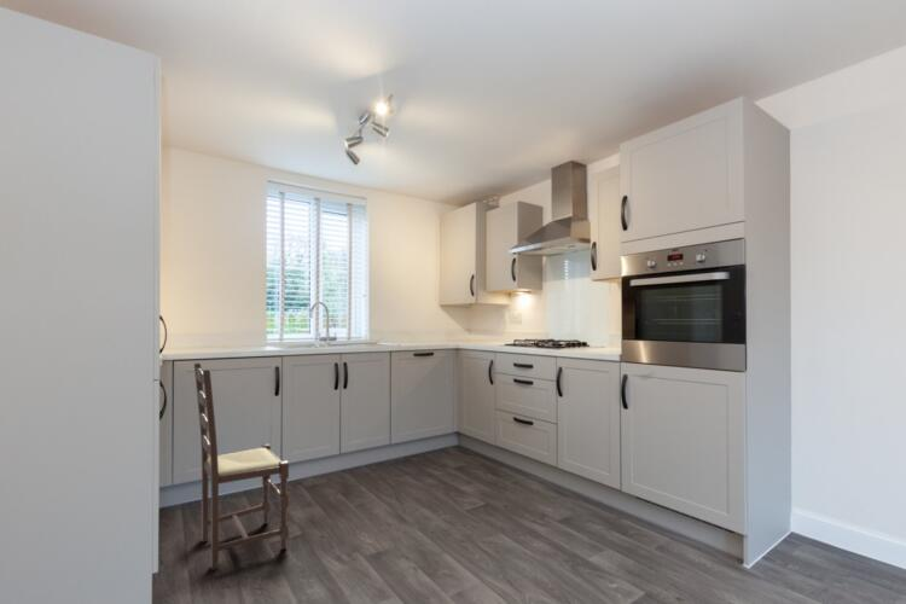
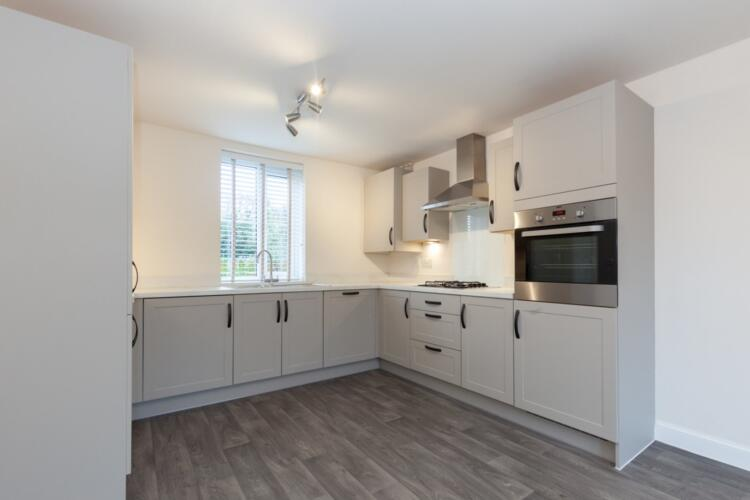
- dining chair [193,361,290,571]
